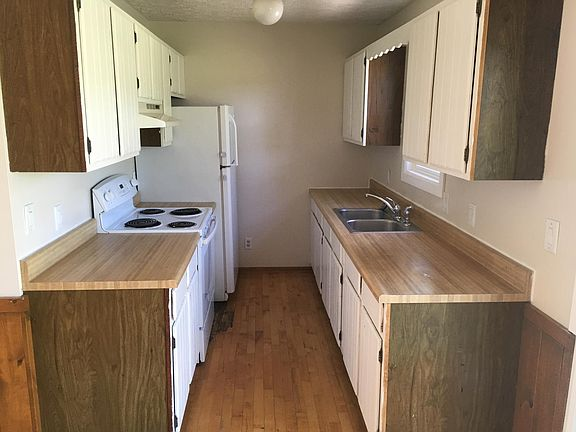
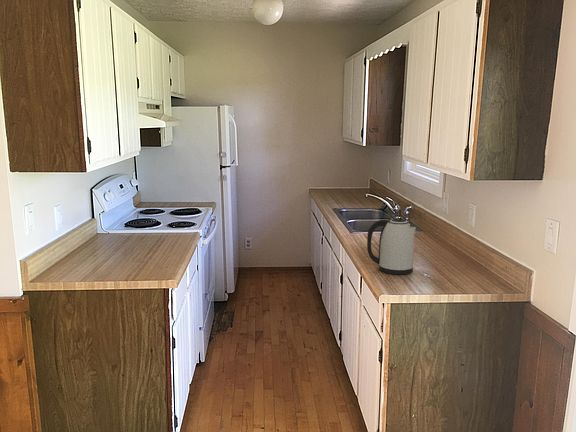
+ kettle [366,217,417,276]
